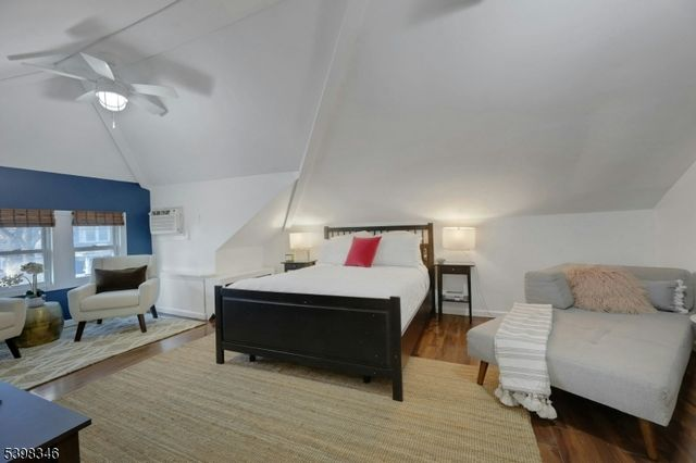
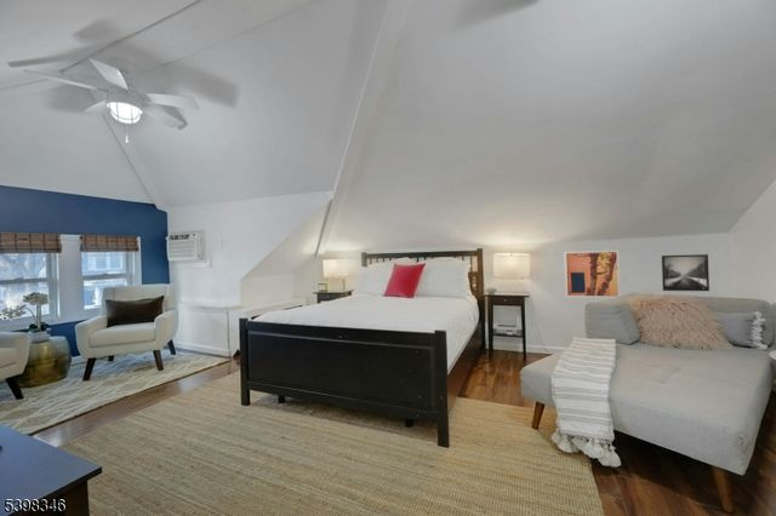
+ wall art [563,248,622,299]
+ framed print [661,253,711,292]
